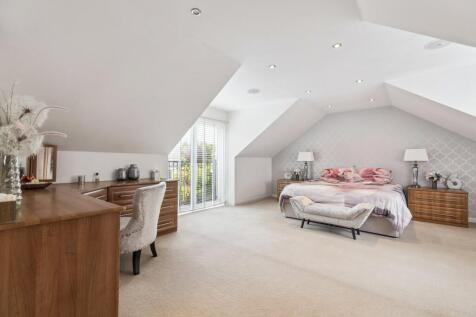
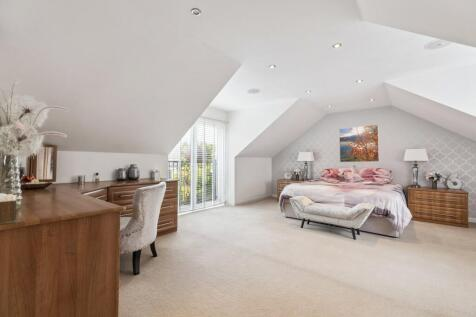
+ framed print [338,124,380,163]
